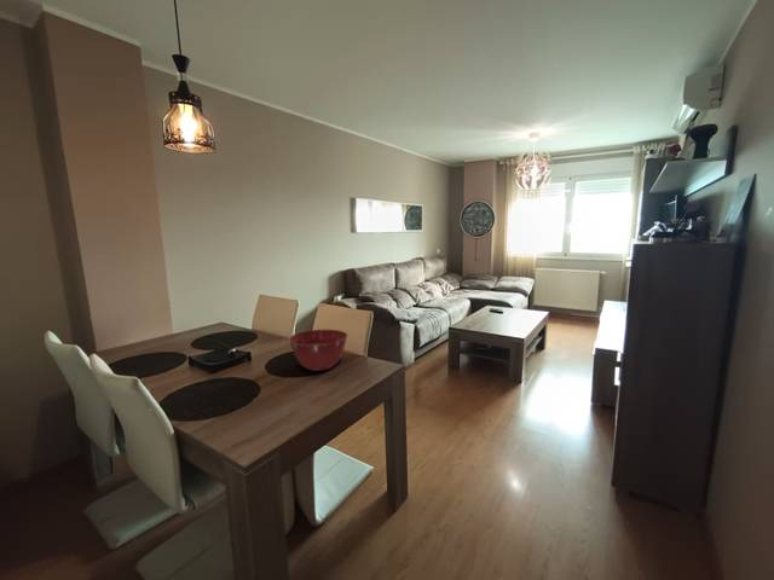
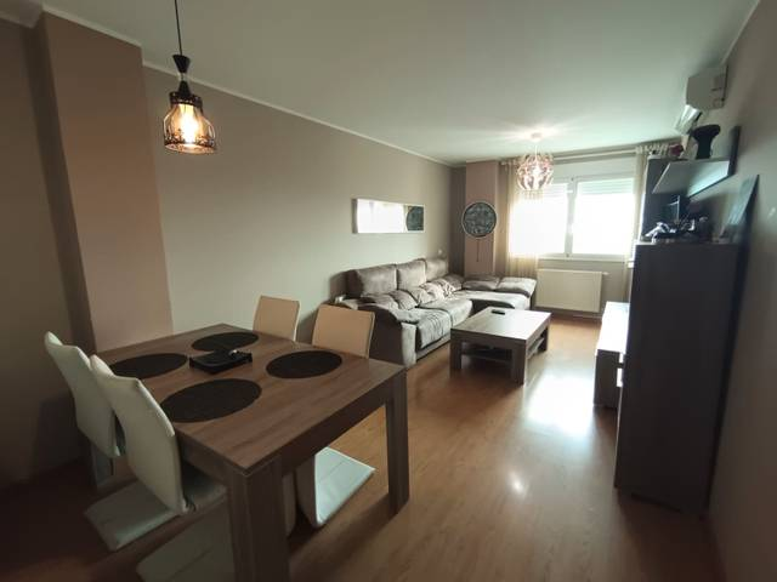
- mixing bowl [288,329,348,372]
